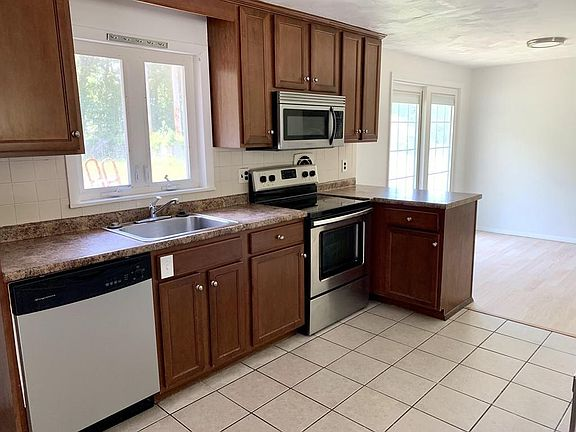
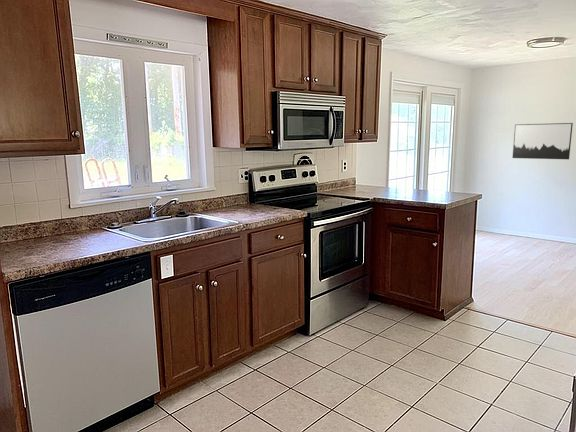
+ wall art [512,122,574,160]
